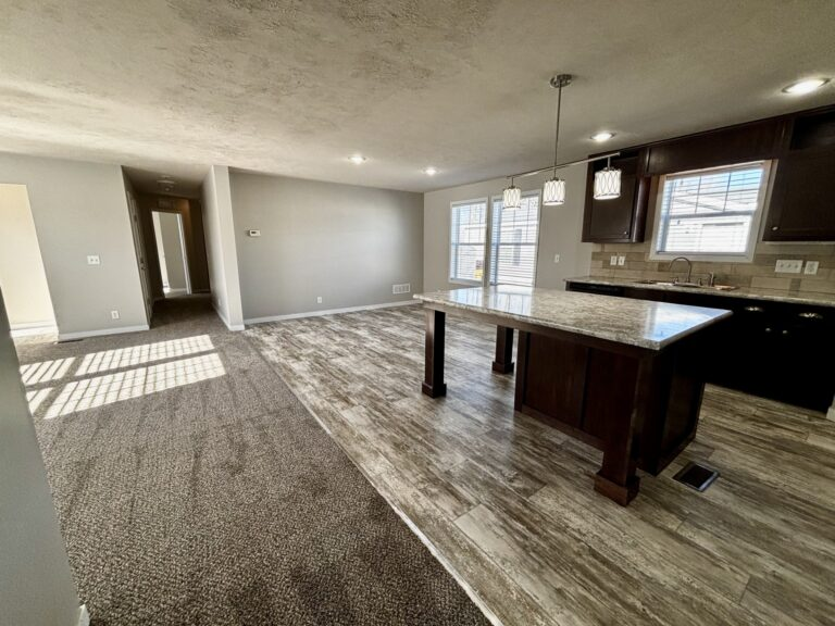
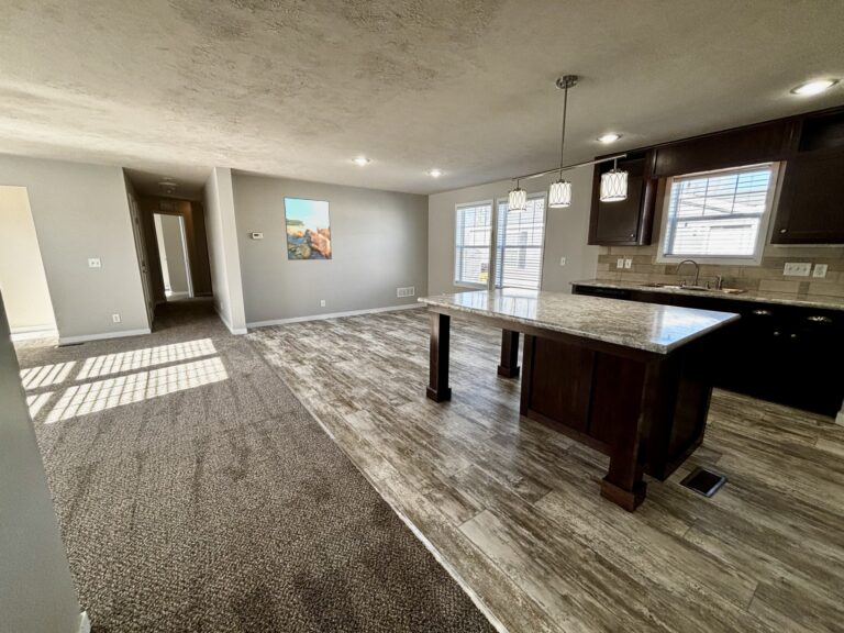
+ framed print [282,196,333,262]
